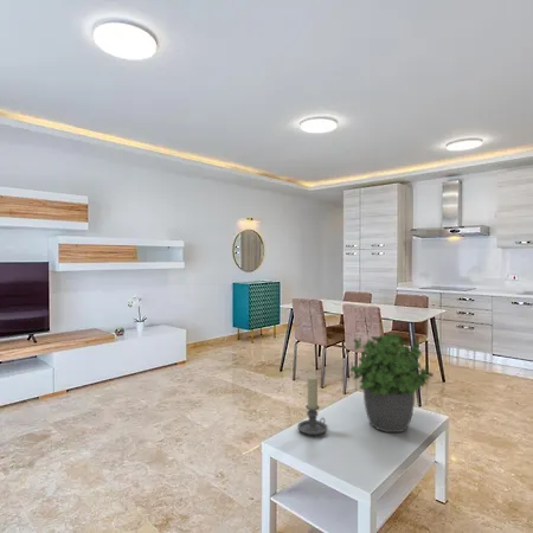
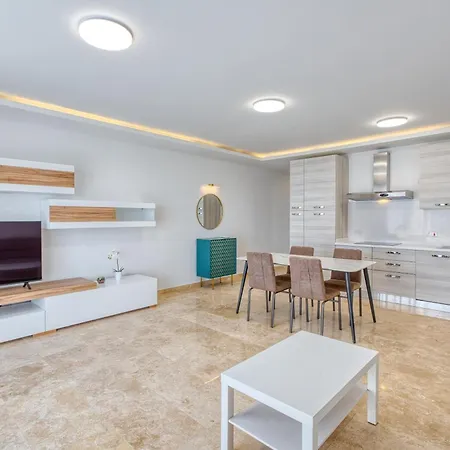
- candle holder [296,375,328,436]
- potted plant [348,332,435,434]
